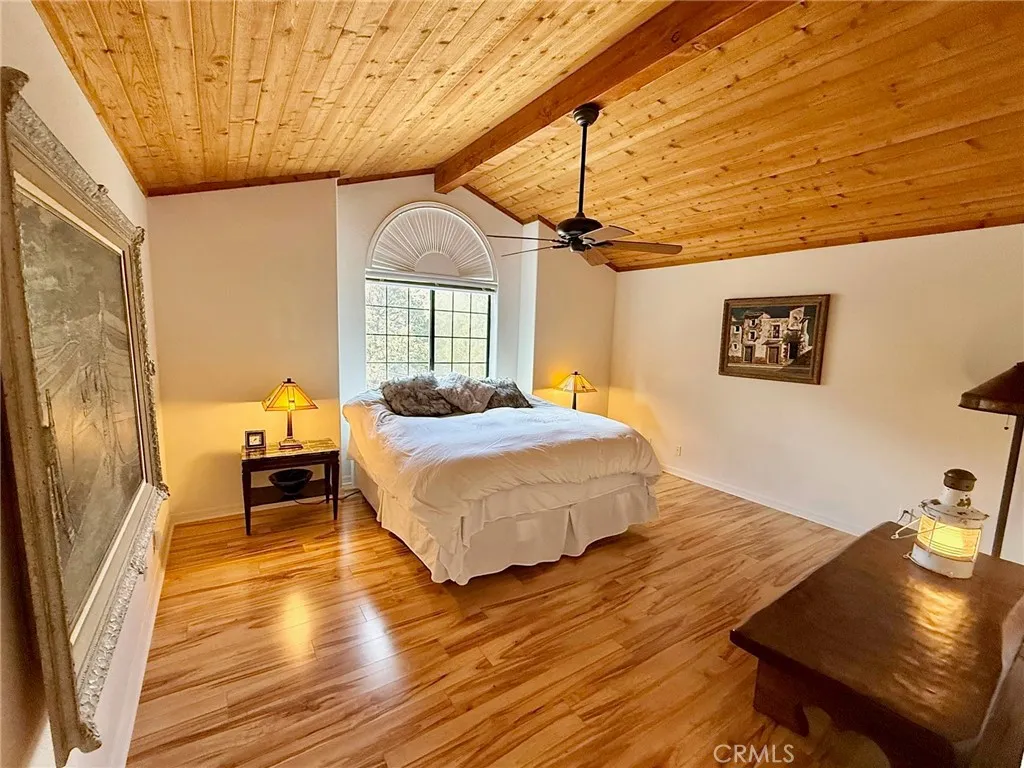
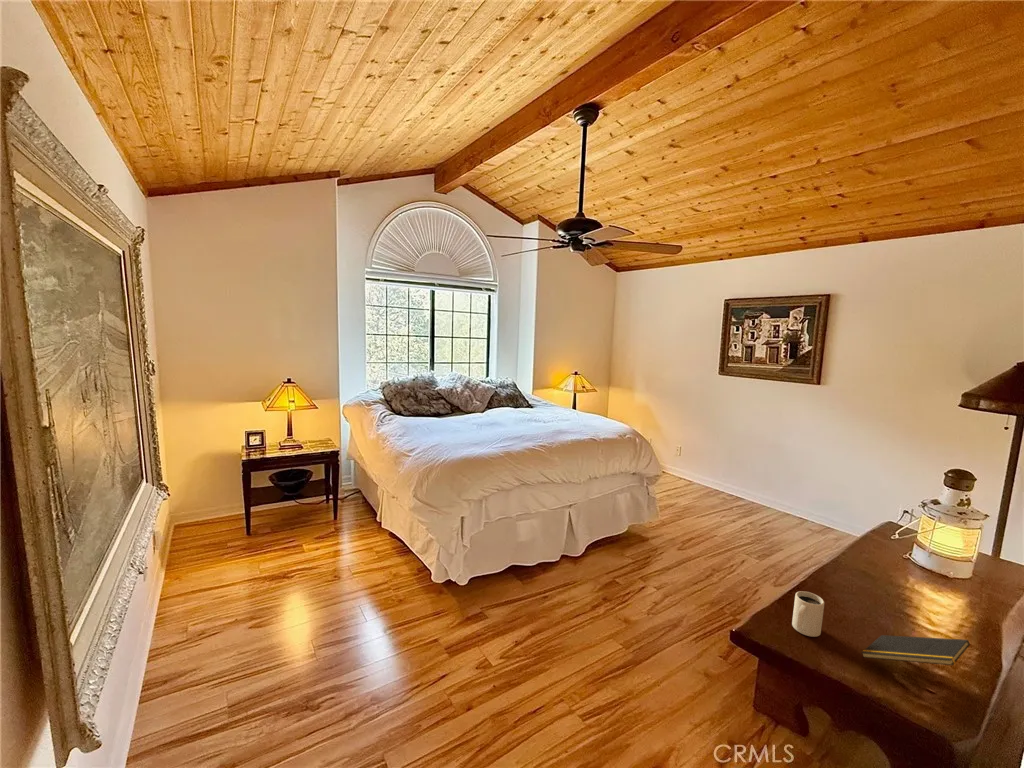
+ notepad [860,634,971,666]
+ mug [791,590,825,638]
